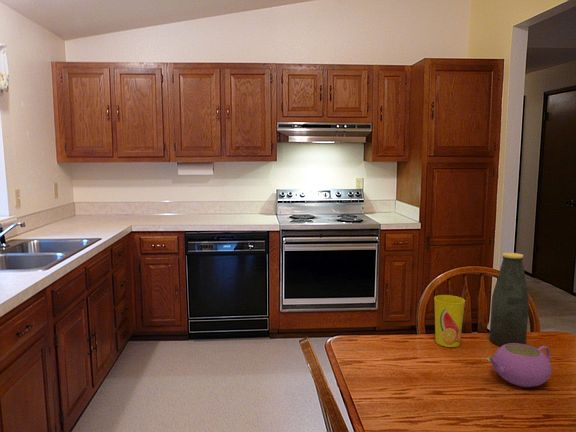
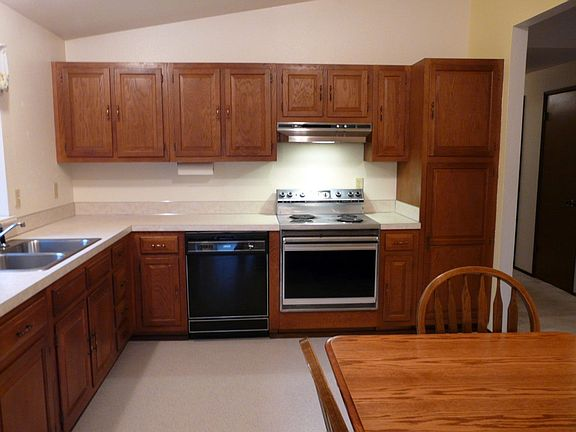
- cup [433,294,466,348]
- teapot [486,343,553,388]
- bottle [489,252,530,347]
